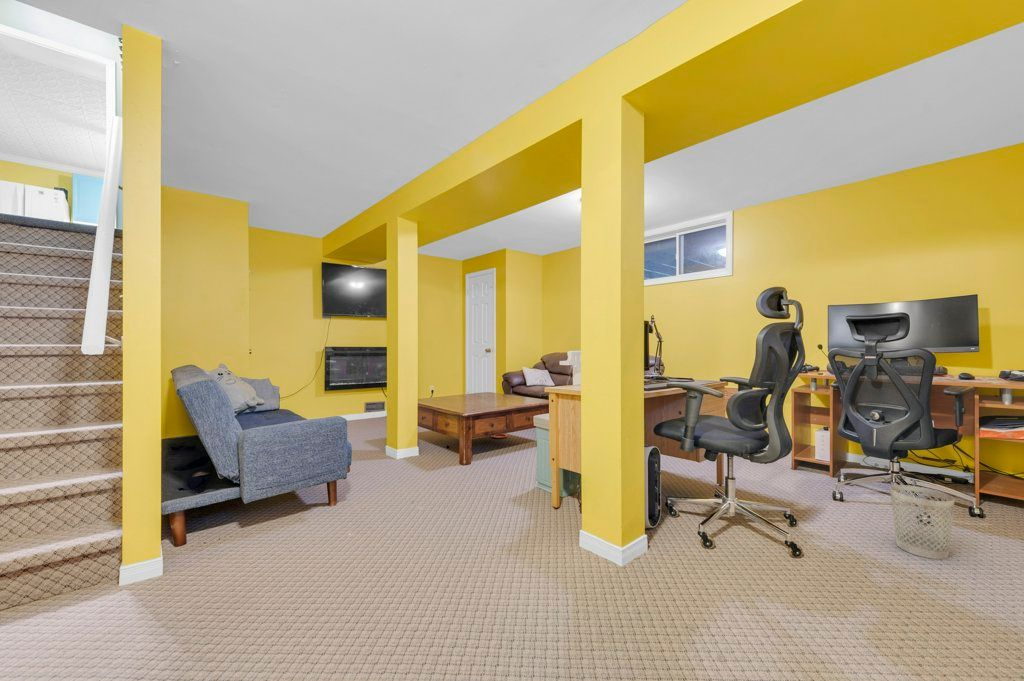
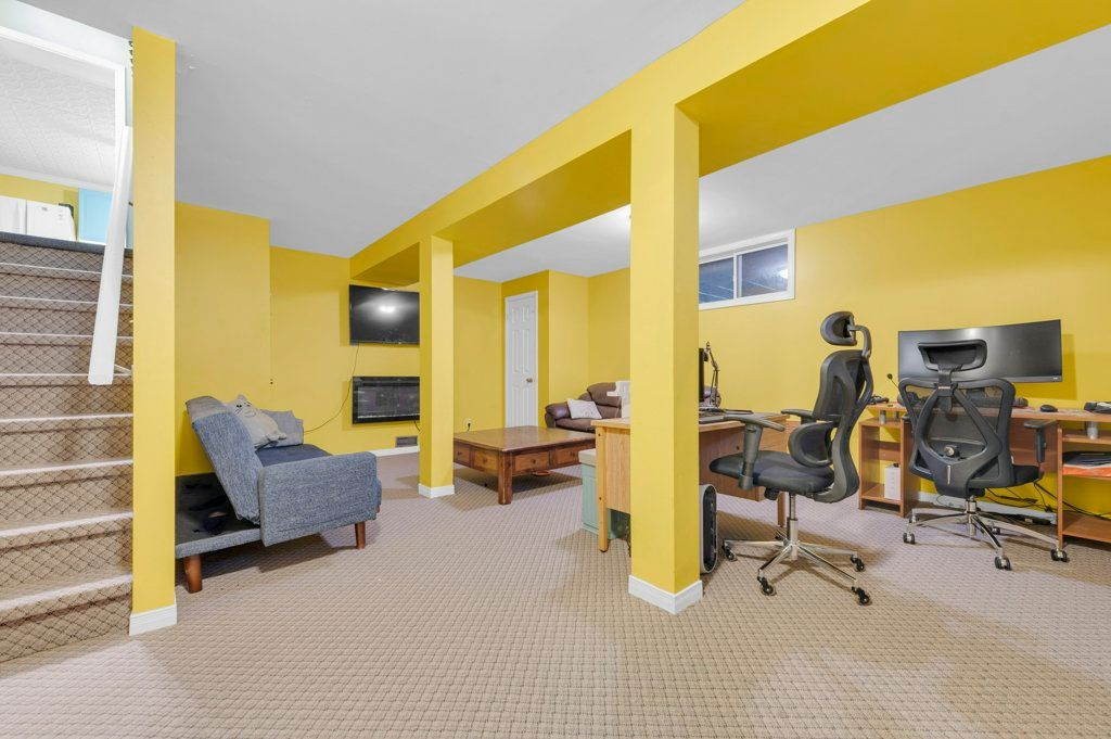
- wastebasket [889,484,956,560]
